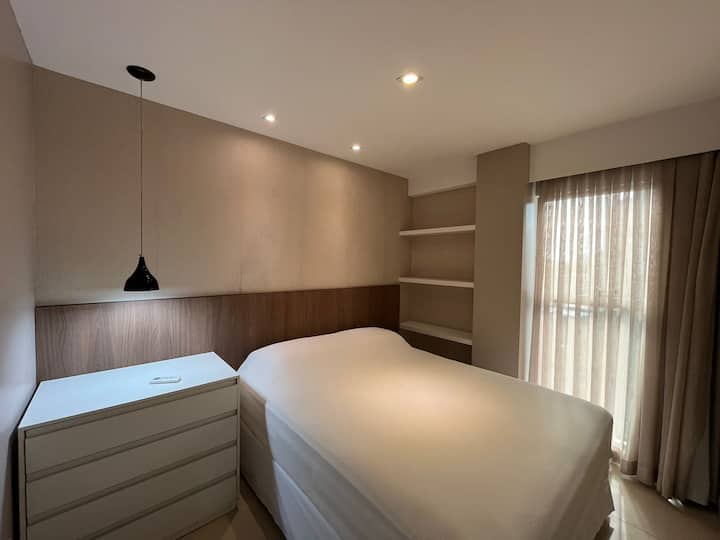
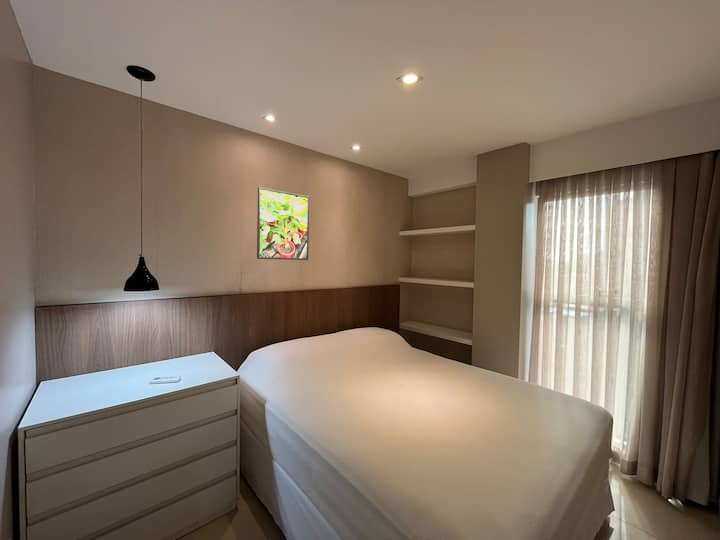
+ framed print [256,186,310,261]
